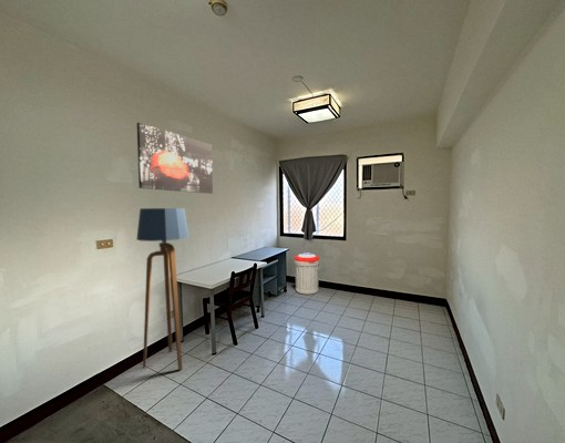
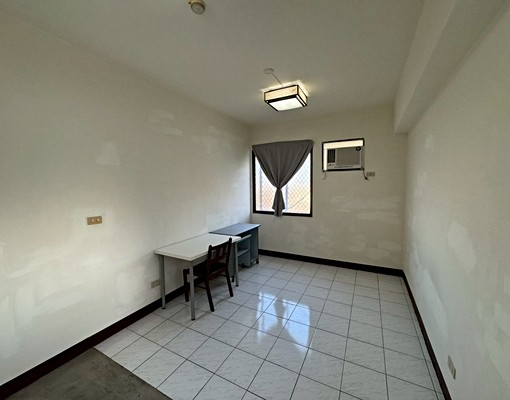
- floor lamp [135,207,191,372]
- trash can [292,251,321,296]
- wall art [136,121,214,195]
